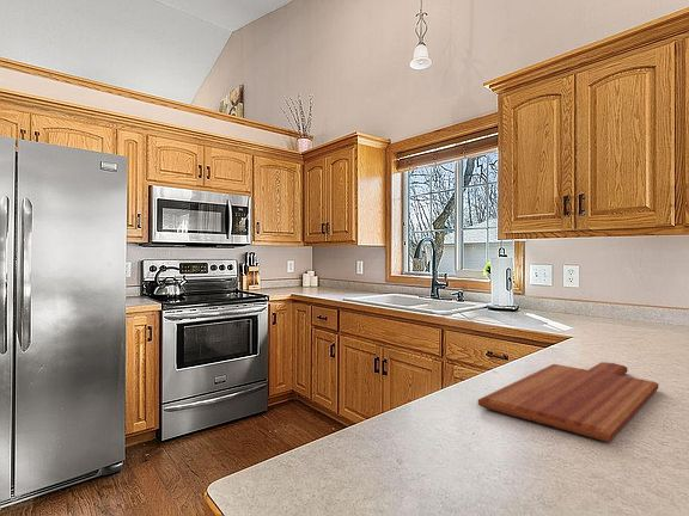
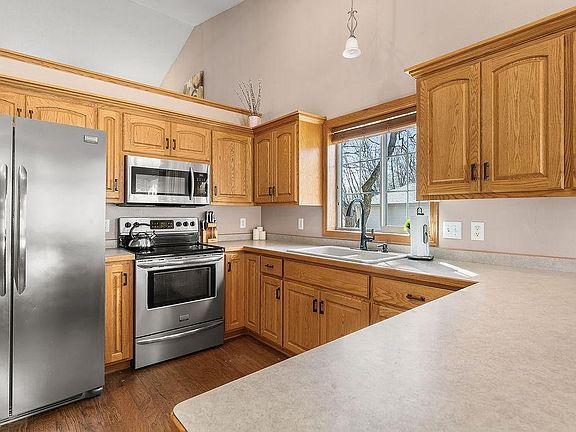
- cutting board [477,361,659,443]
